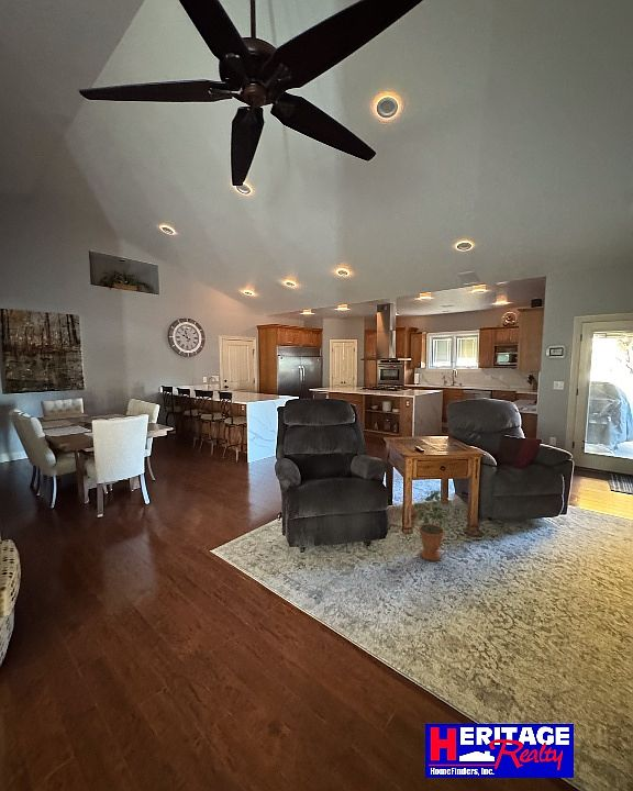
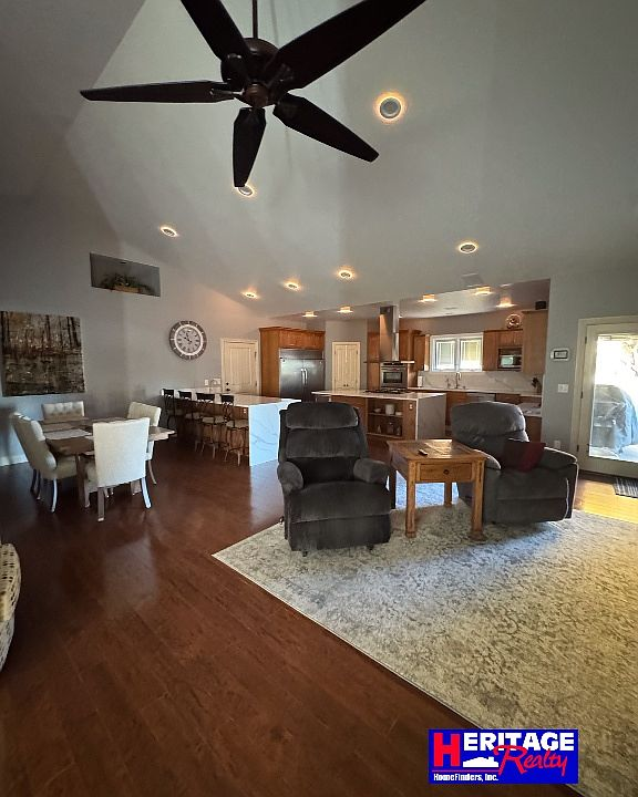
- potted plant [413,489,446,561]
